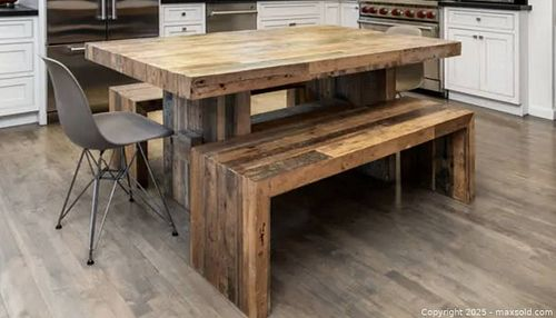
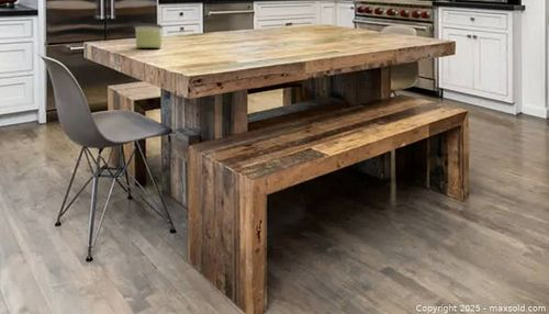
+ candle [133,22,164,49]
